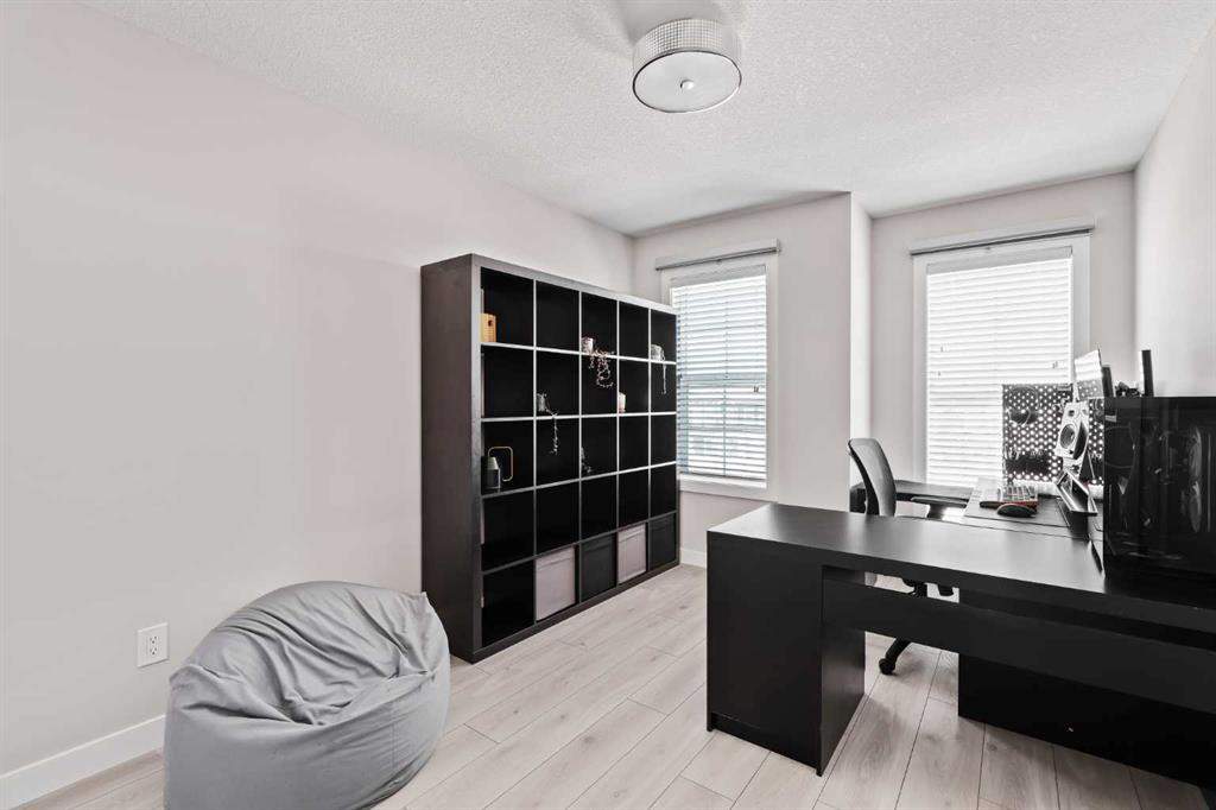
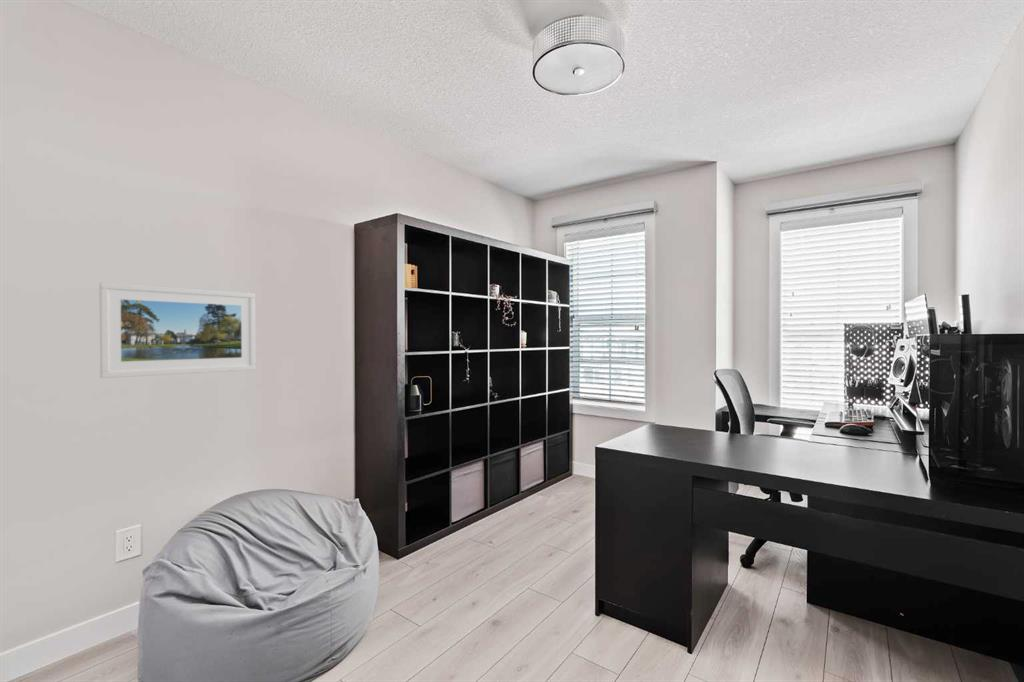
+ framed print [98,281,257,379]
